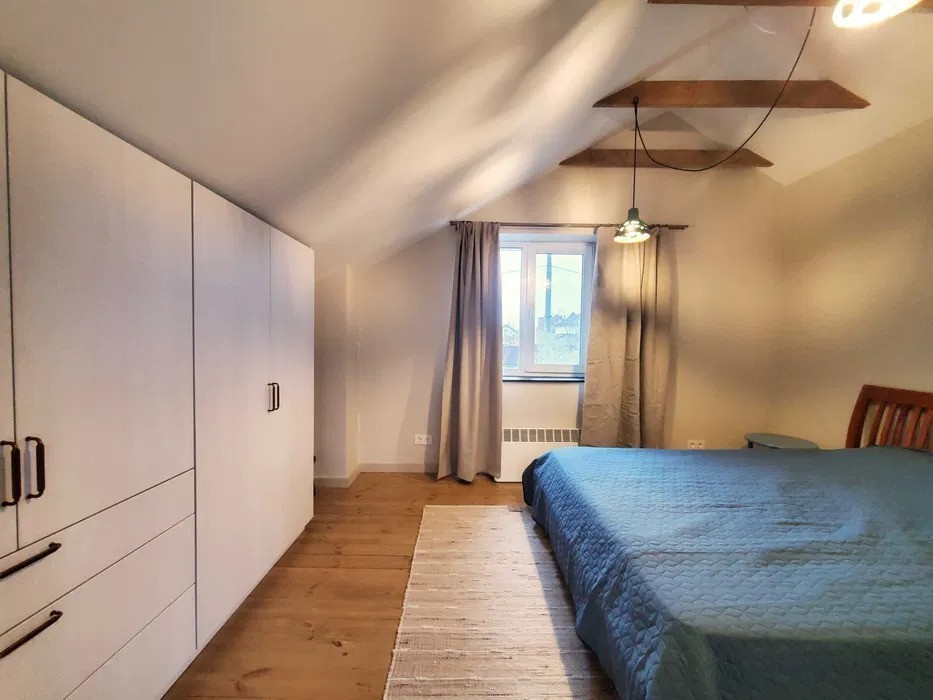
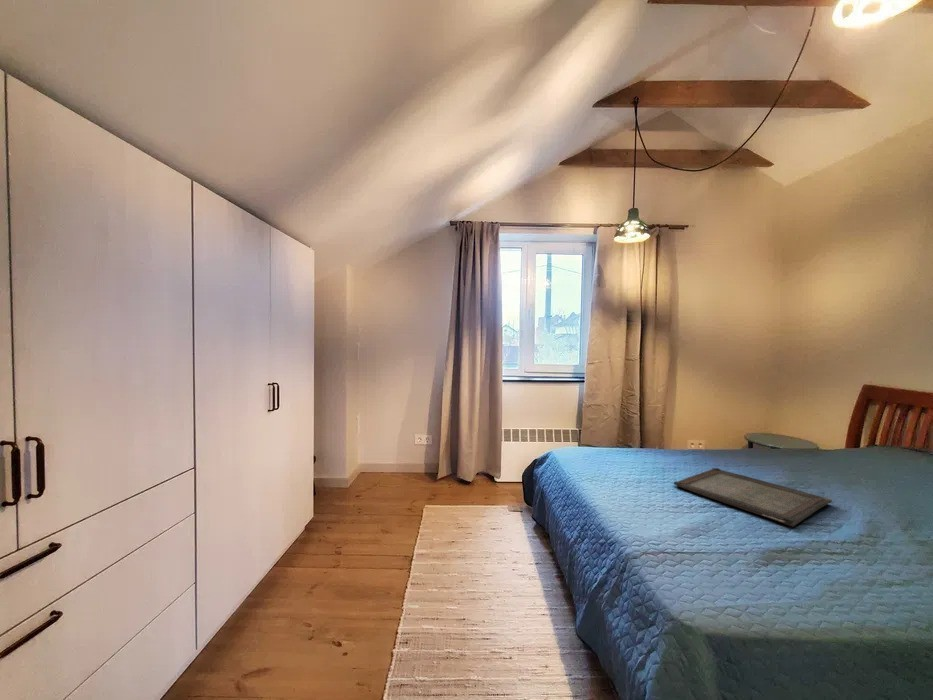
+ serving tray [673,467,833,528]
